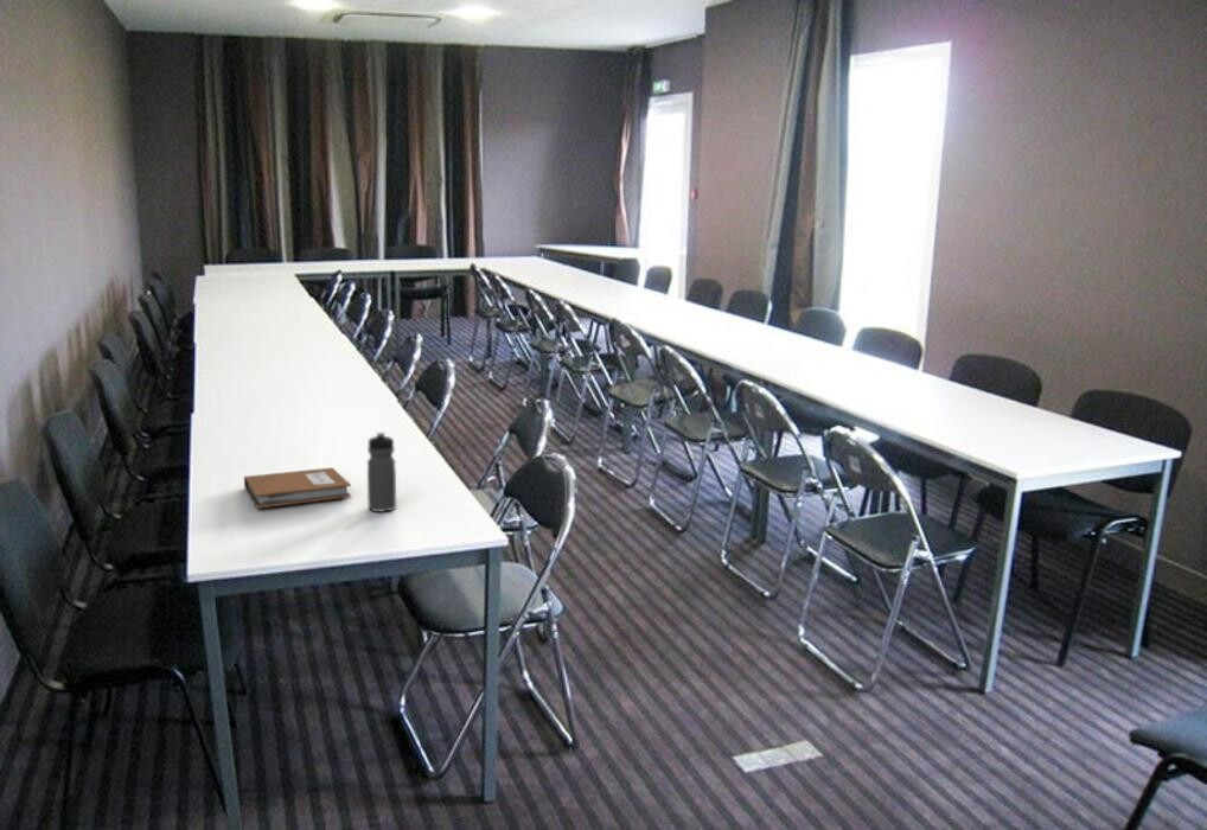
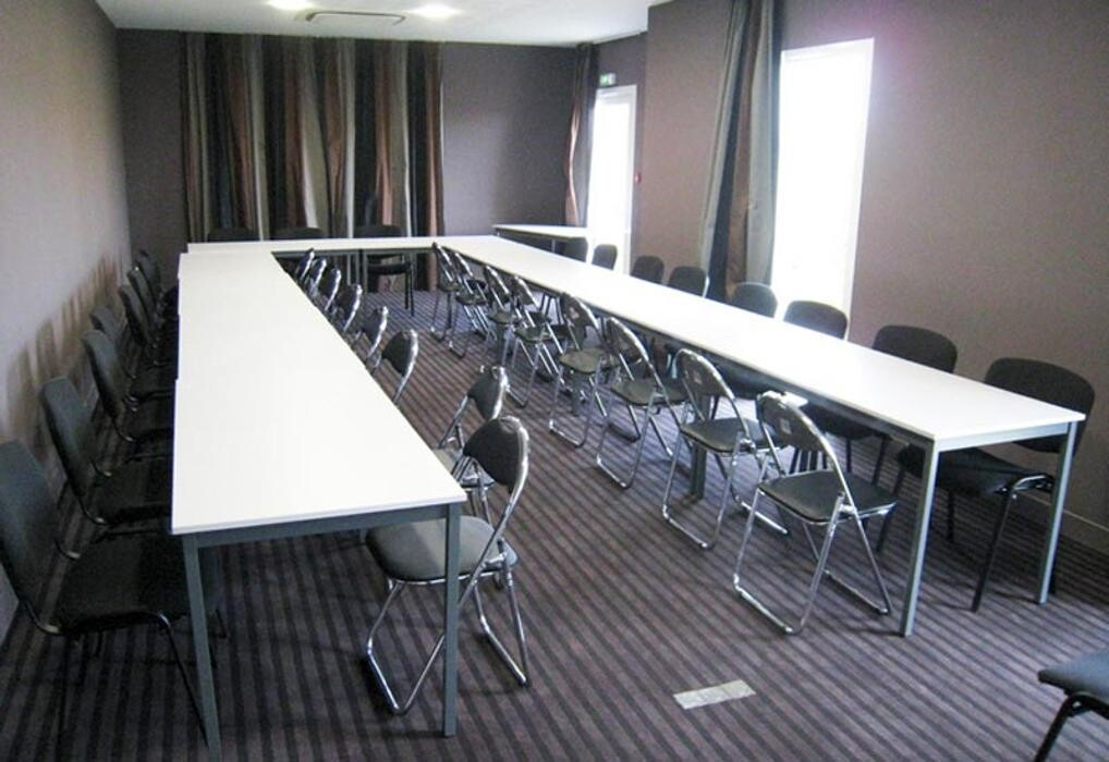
- water bottle [366,432,397,512]
- notebook [243,466,352,509]
